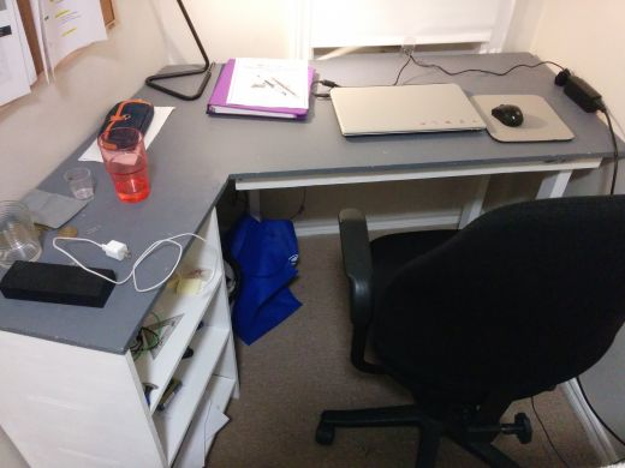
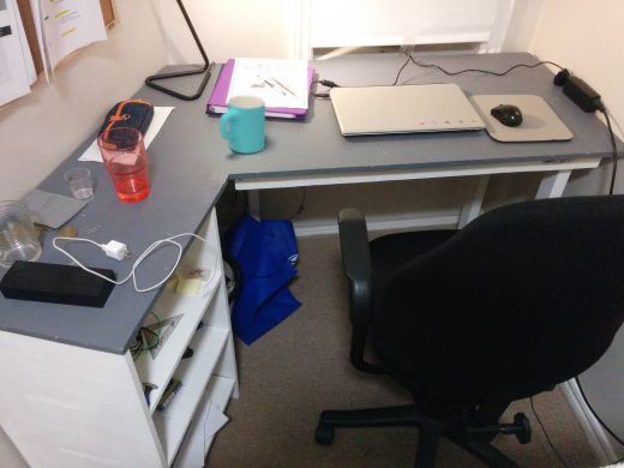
+ cup [218,94,266,155]
